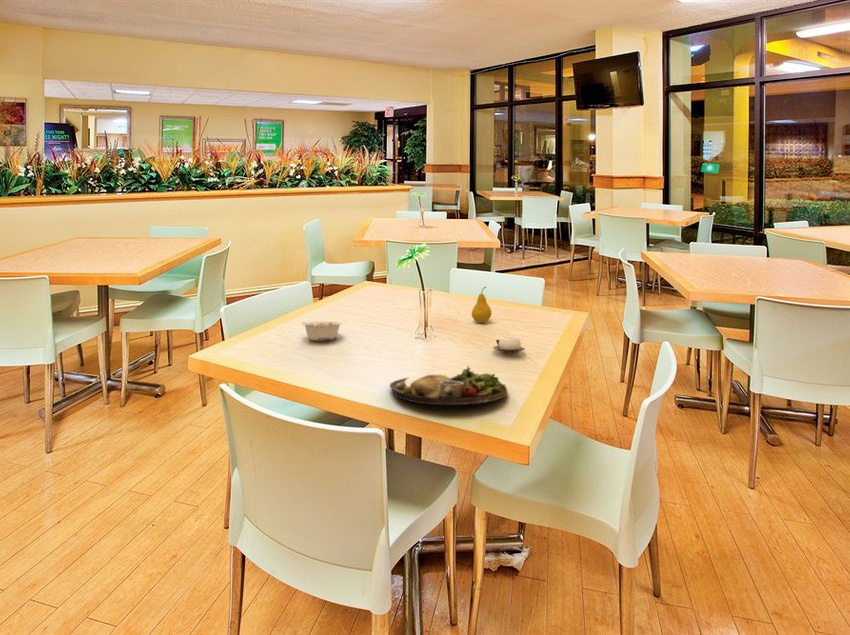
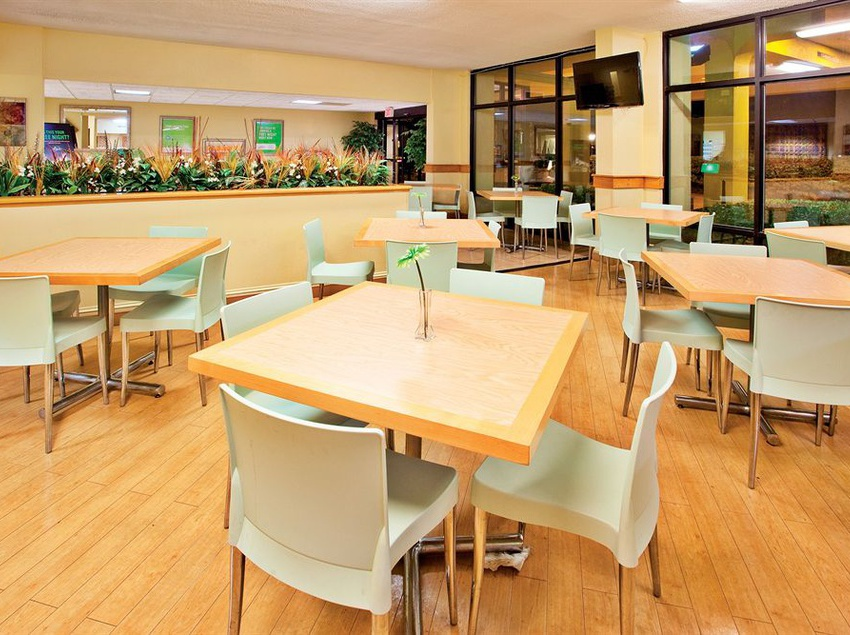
- legume [301,320,343,342]
- dinner plate [389,365,509,406]
- fruit [471,286,493,323]
- cup [491,336,525,355]
